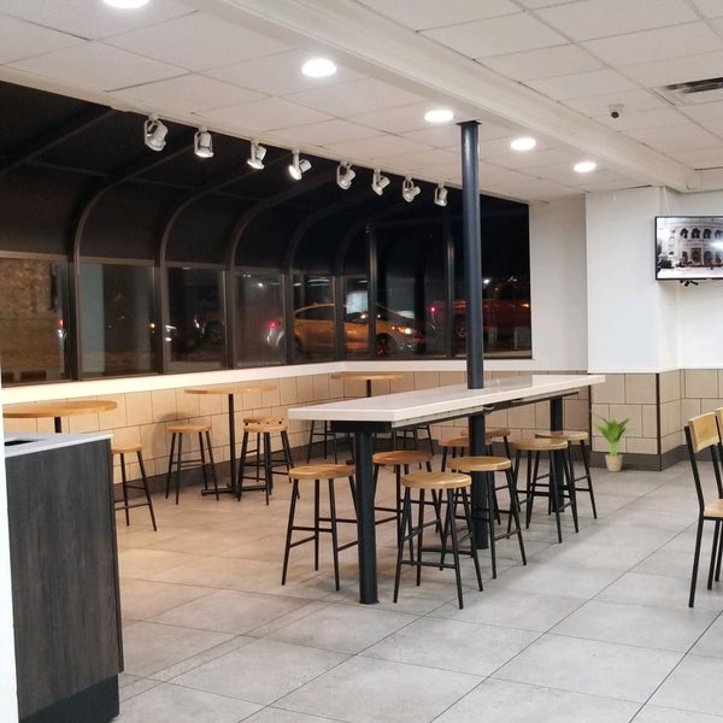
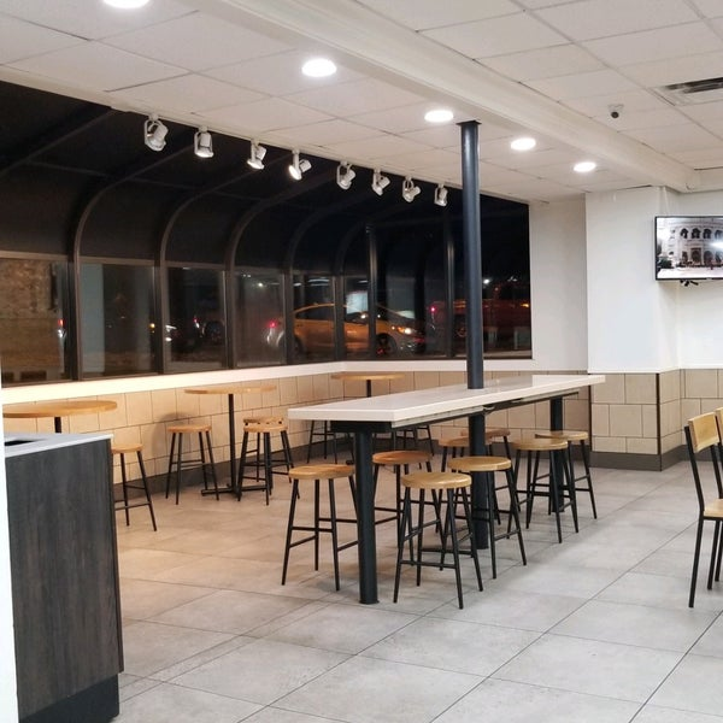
- potted plant [589,410,642,474]
